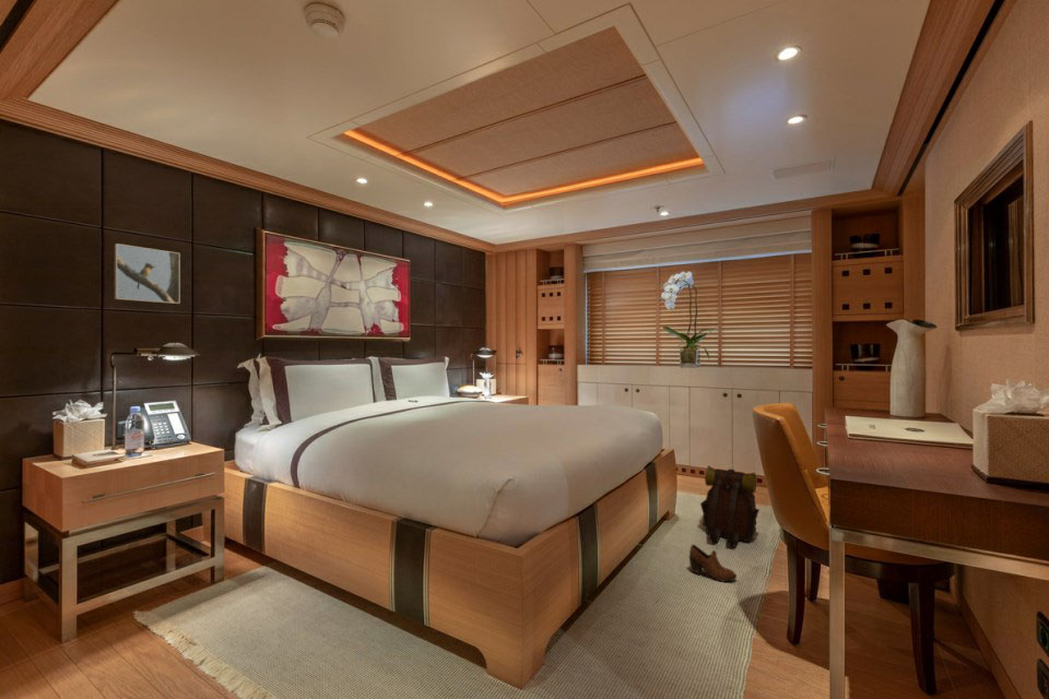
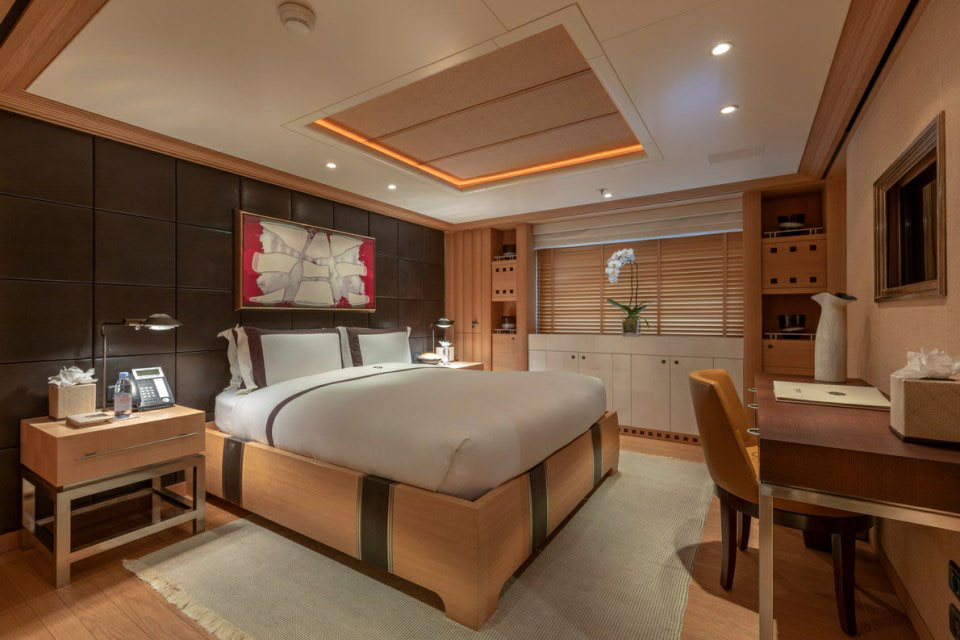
- backpack [699,464,761,547]
- shoe [688,544,738,583]
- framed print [114,242,181,305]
